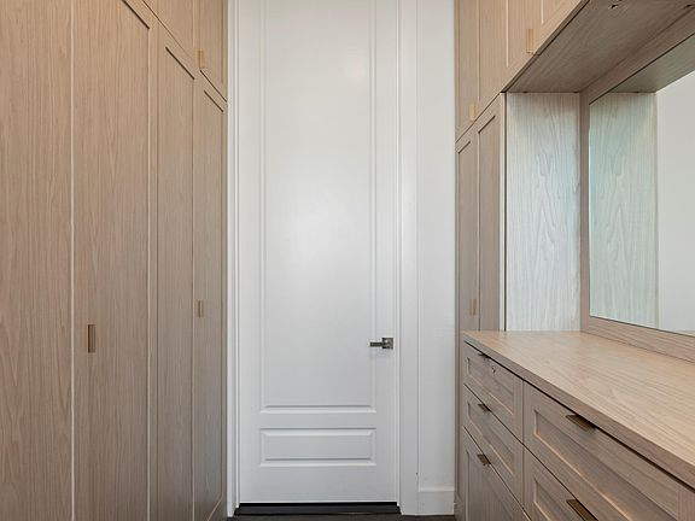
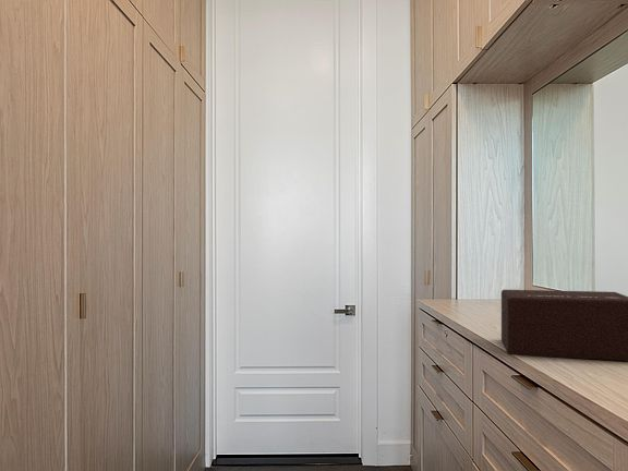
+ jewelry box [500,289,628,362]
